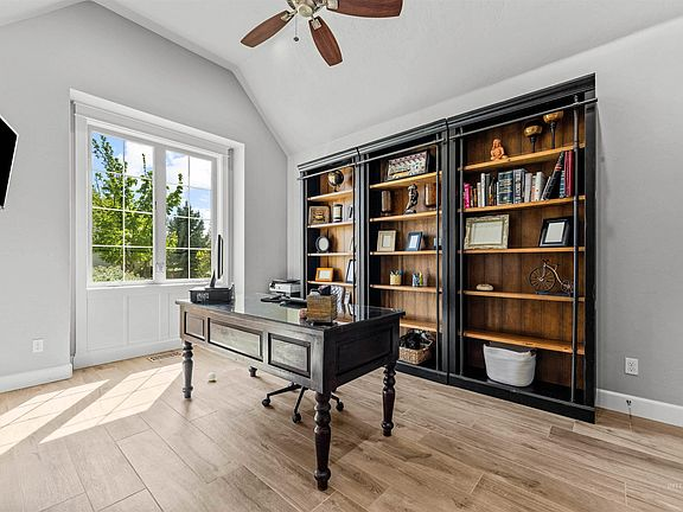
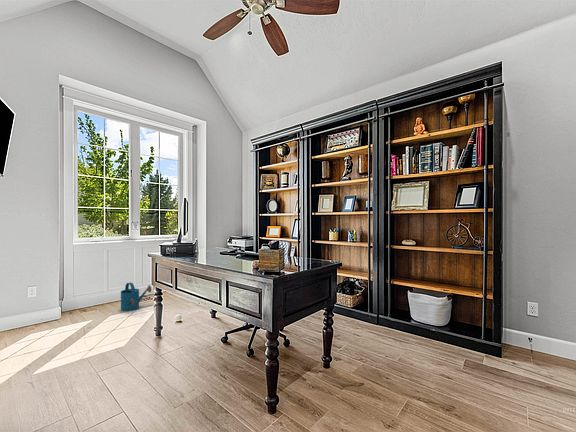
+ watering can [120,282,152,312]
